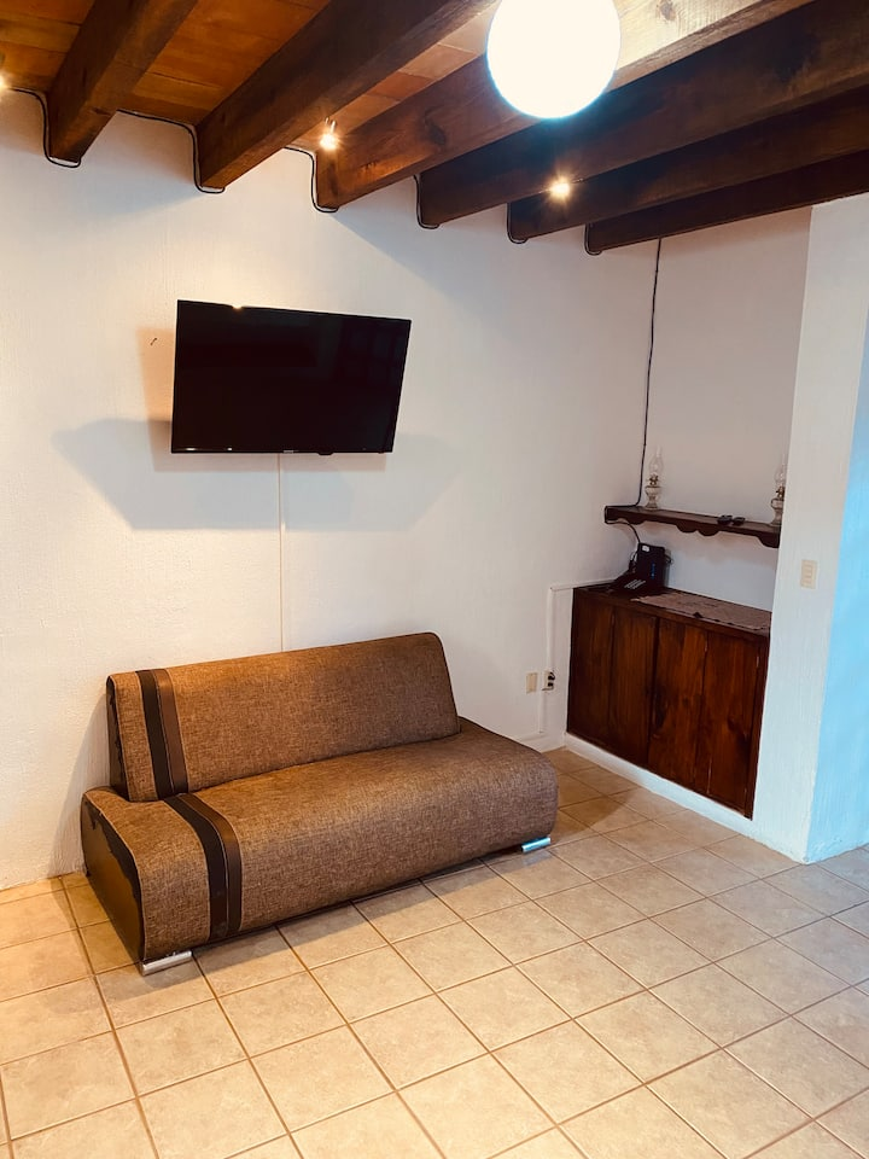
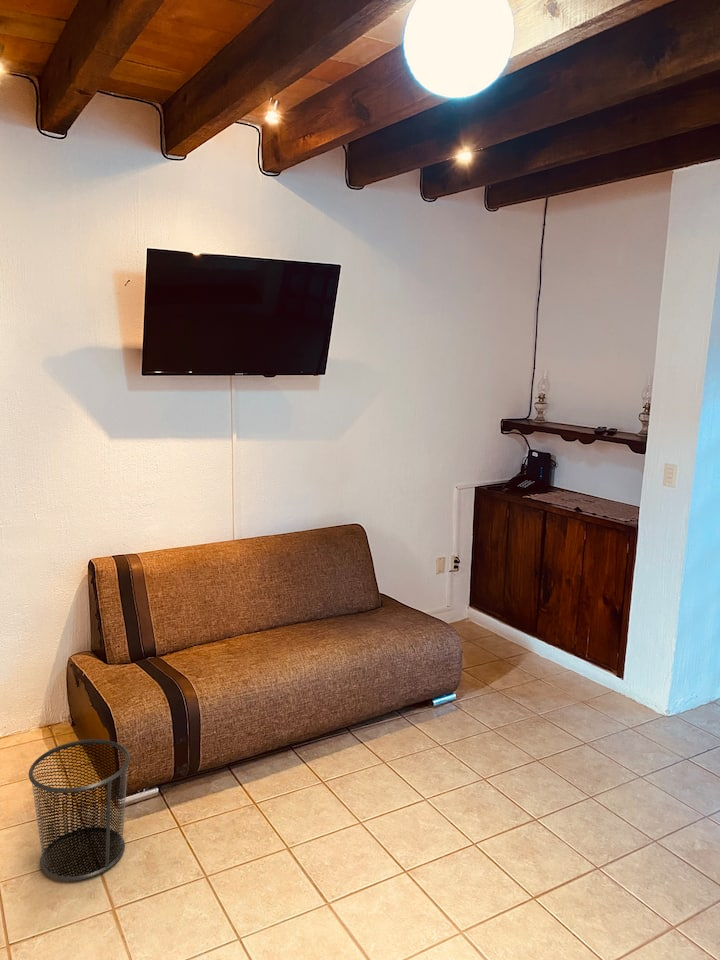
+ waste bin [28,738,131,882]
